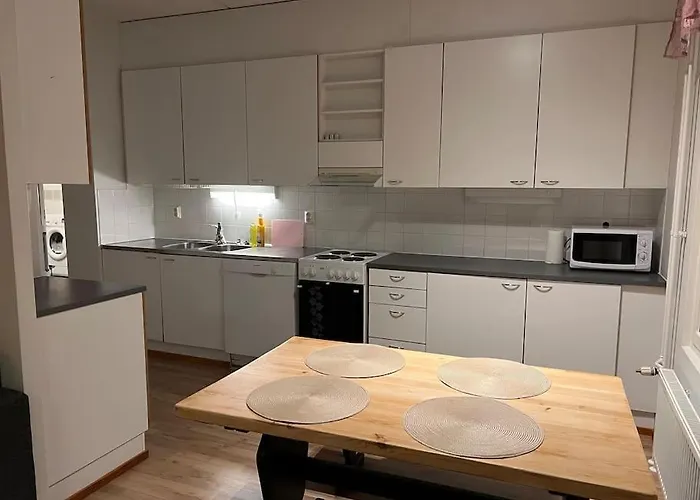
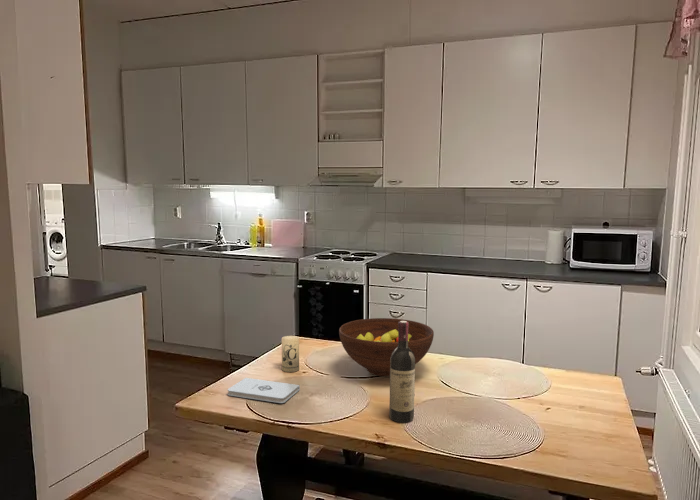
+ notepad [227,377,301,404]
+ candle [281,335,300,373]
+ wine bottle [388,321,416,424]
+ fruit bowl [338,317,435,377]
